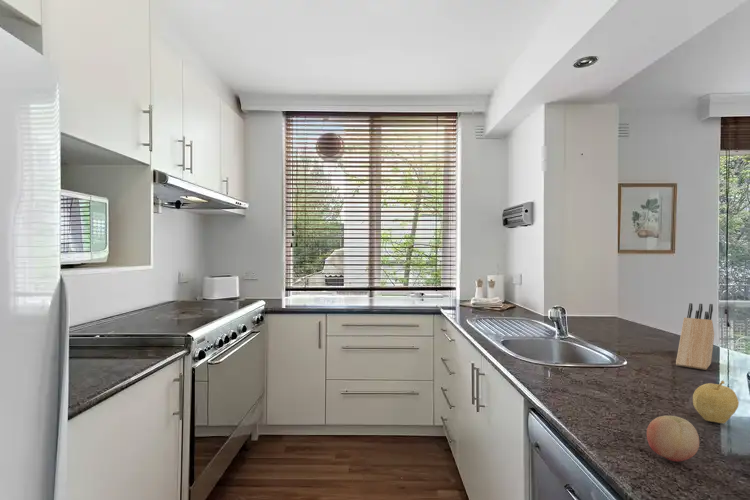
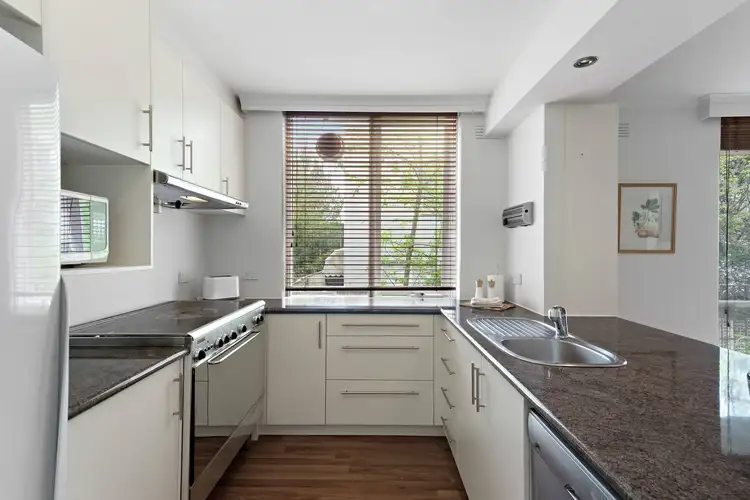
- fruit [646,415,700,463]
- knife block [675,302,715,371]
- fruit [692,380,740,424]
